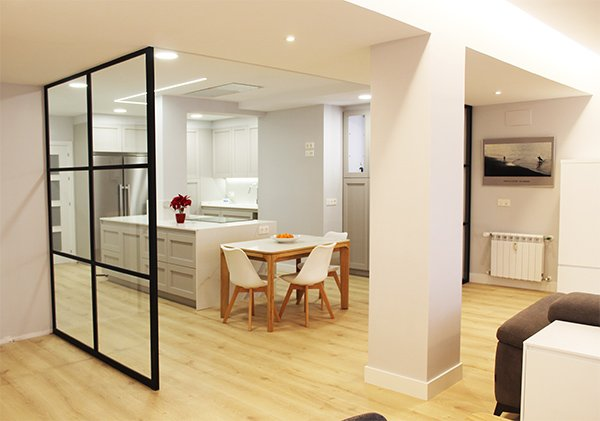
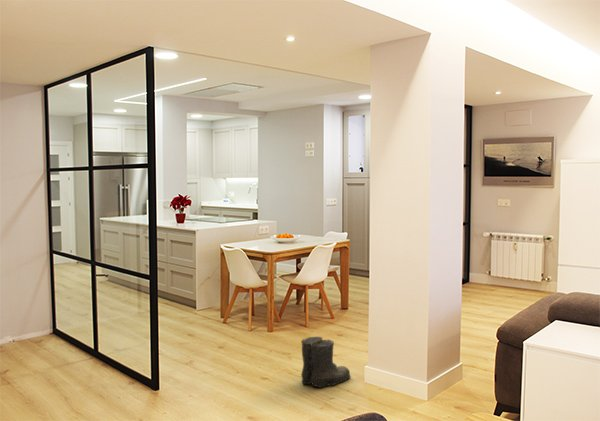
+ boots [300,336,352,388]
